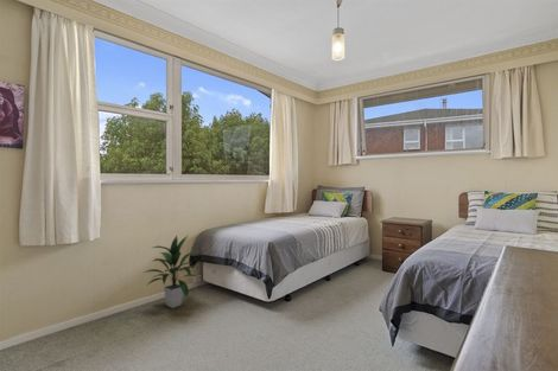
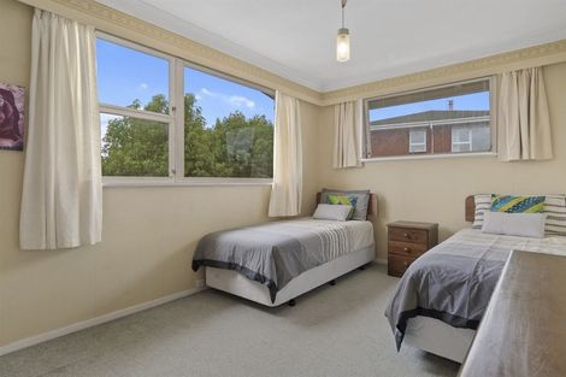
- indoor plant [142,234,198,309]
